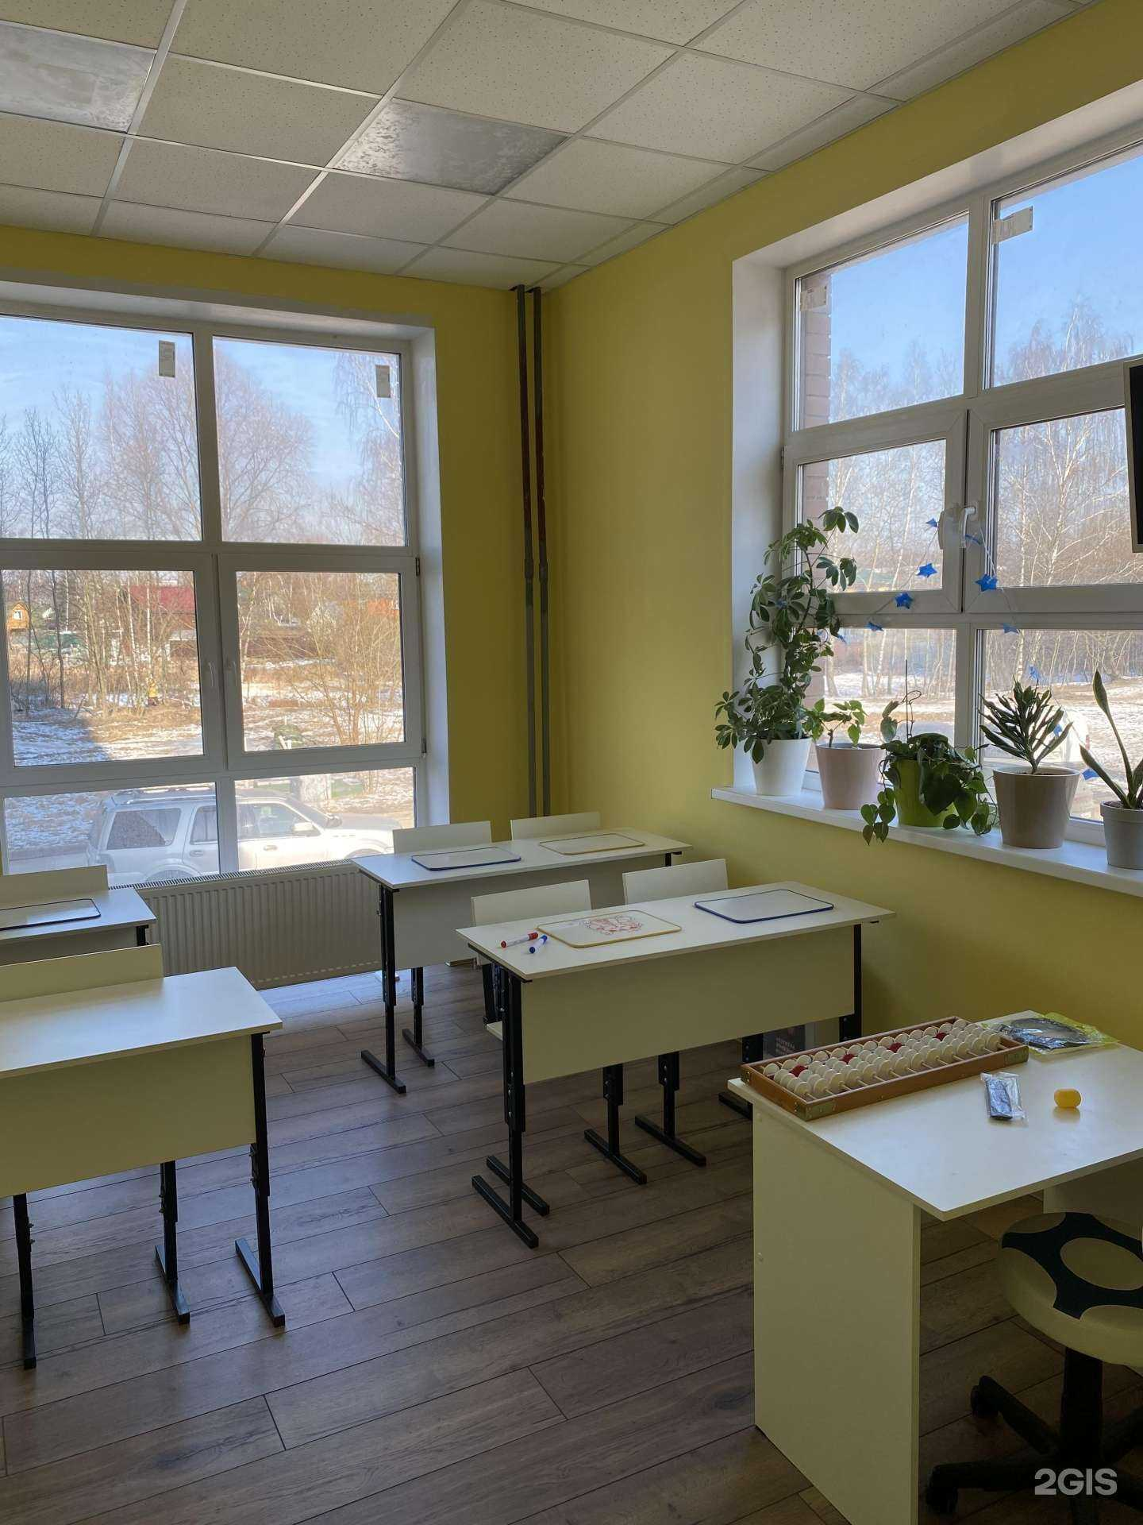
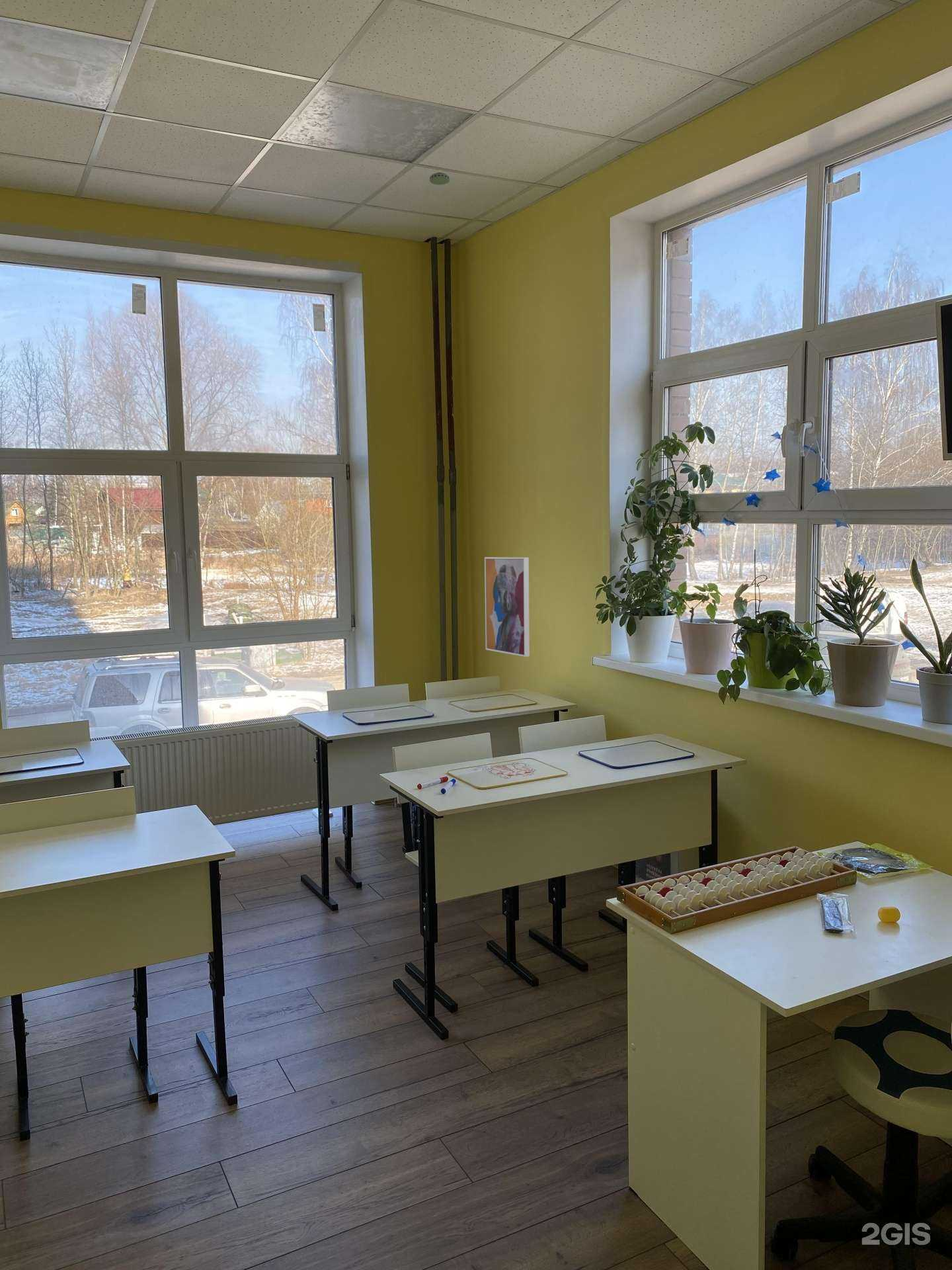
+ wall art [484,556,530,657]
+ smoke detector [429,172,450,185]
